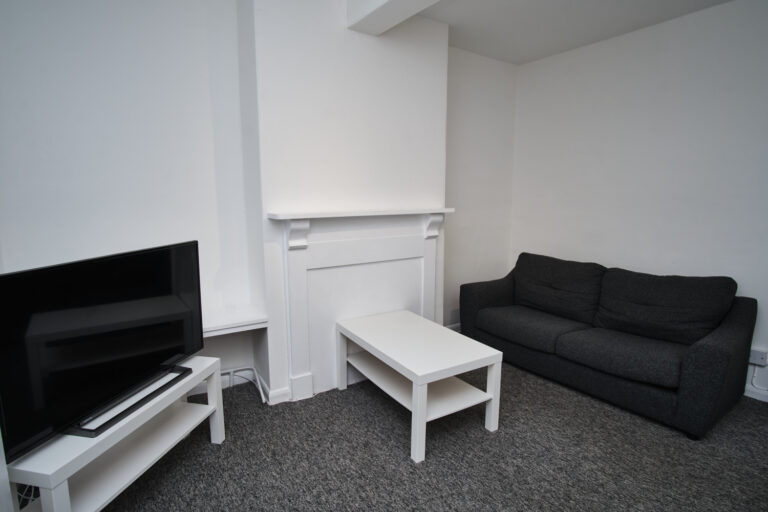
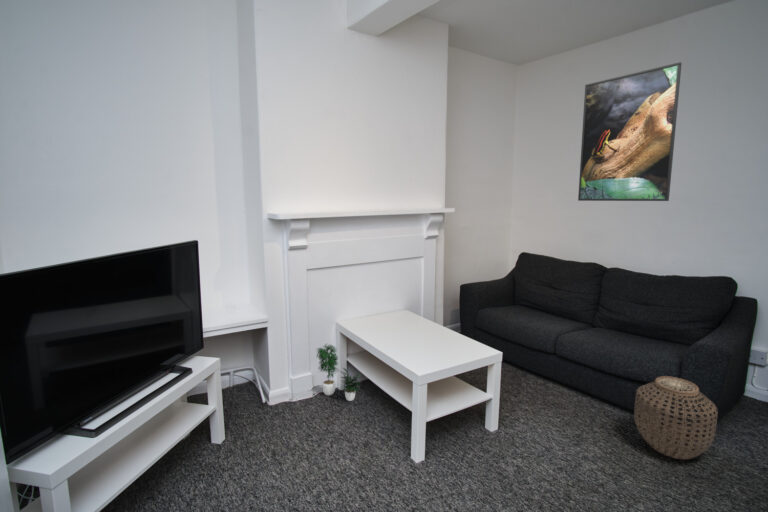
+ potted plant [315,344,362,402]
+ woven basket [633,375,719,460]
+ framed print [577,61,683,202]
